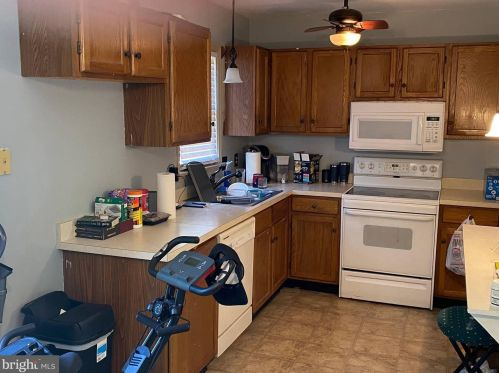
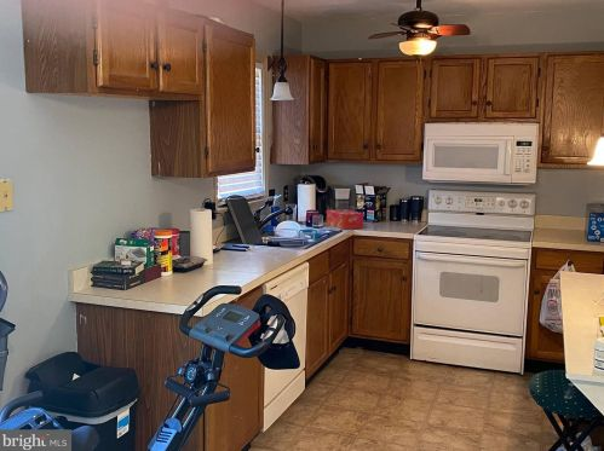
+ tissue box [326,208,364,230]
